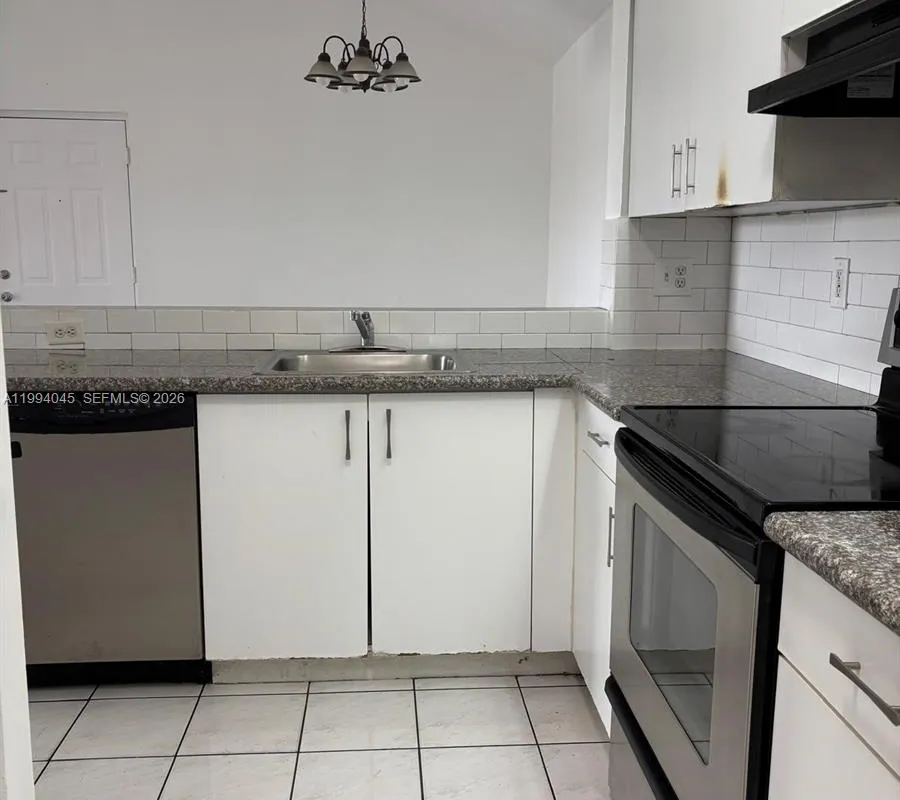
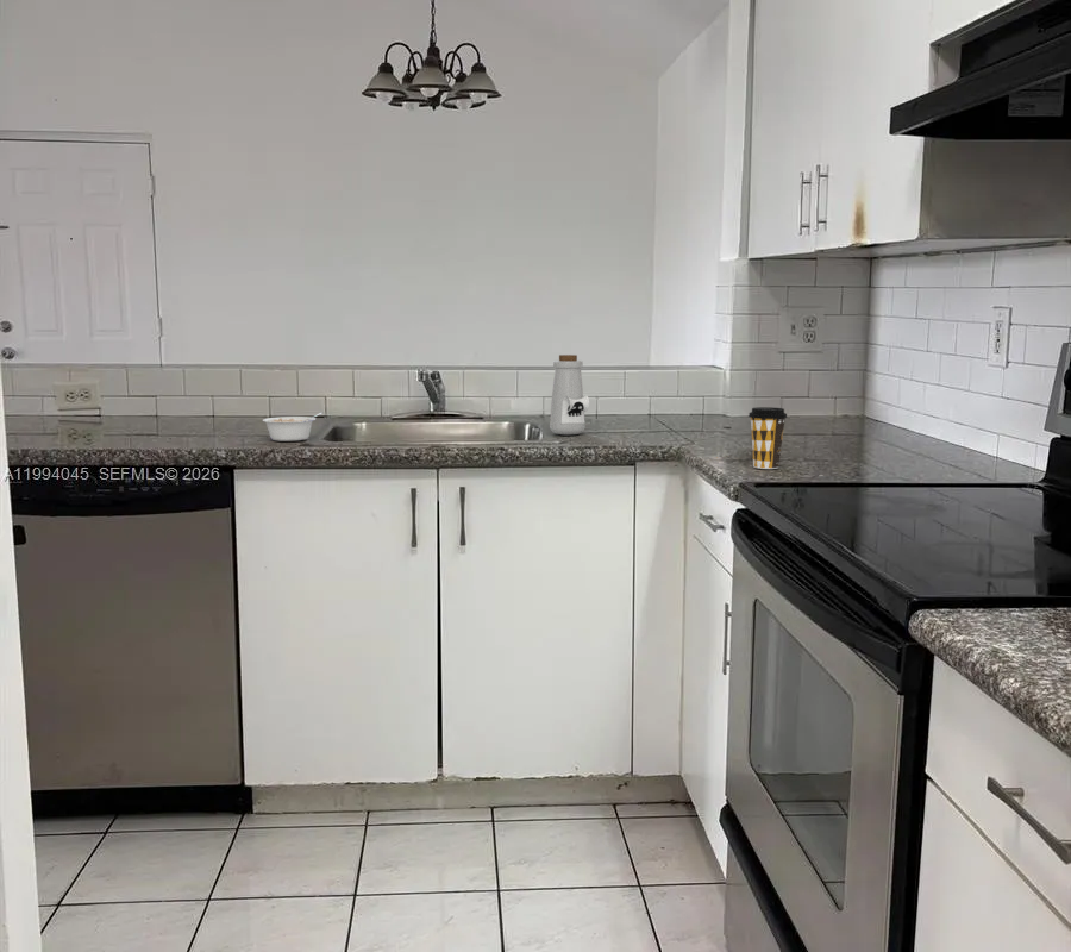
+ coffee cup [747,406,789,470]
+ legume [262,412,324,443]
+ bottle [549,353,590,436]
